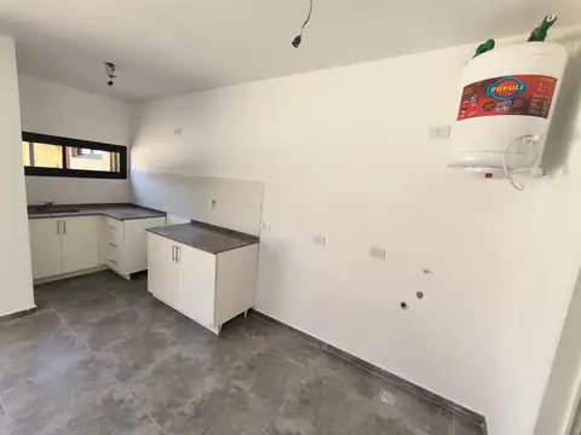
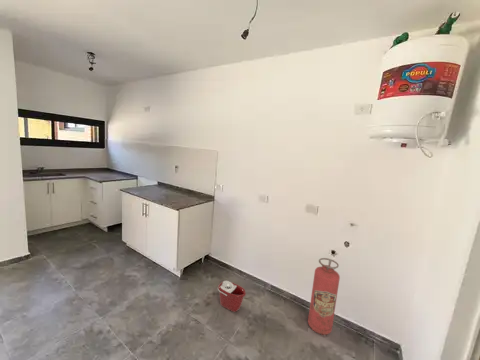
+ fire extinguisher [307,257,341,336]
+ bucket [217,280,247,313]
